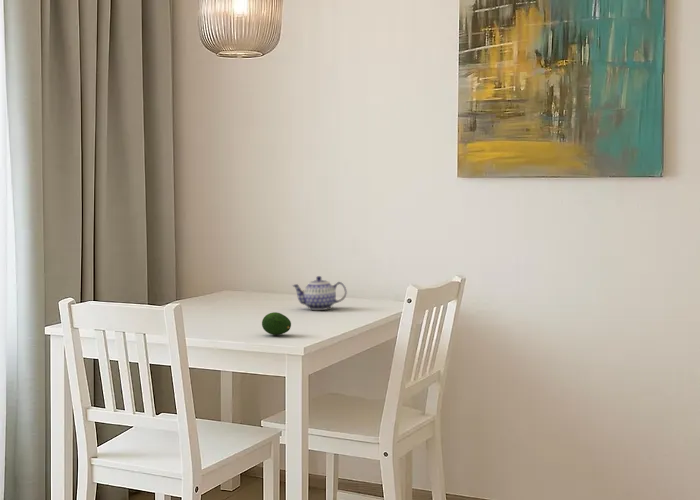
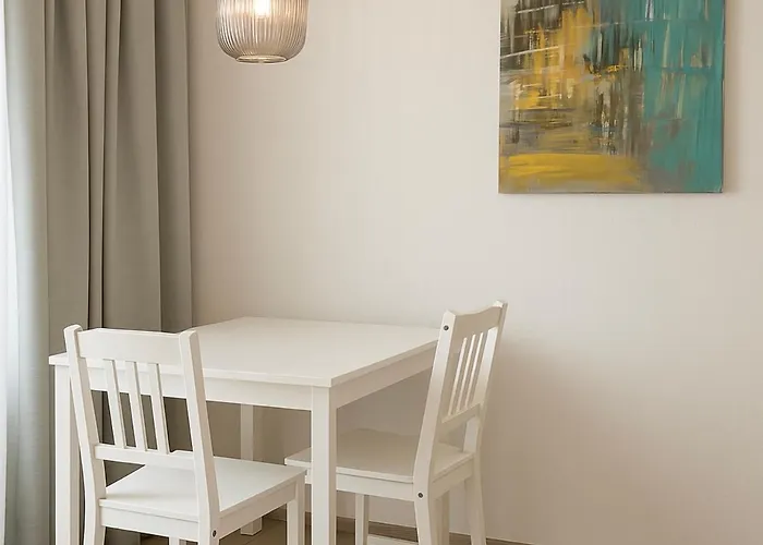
- fruit [261,311,292,336]
- teapot [291,275,348,311]
